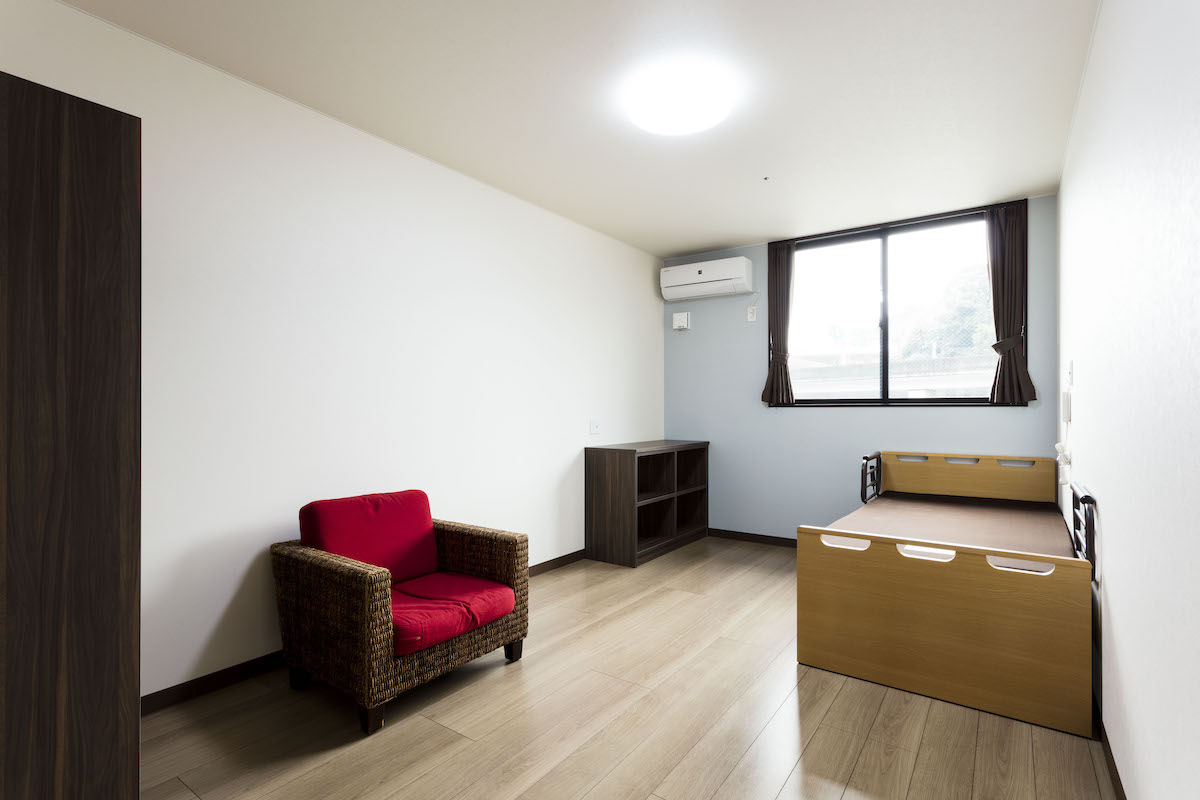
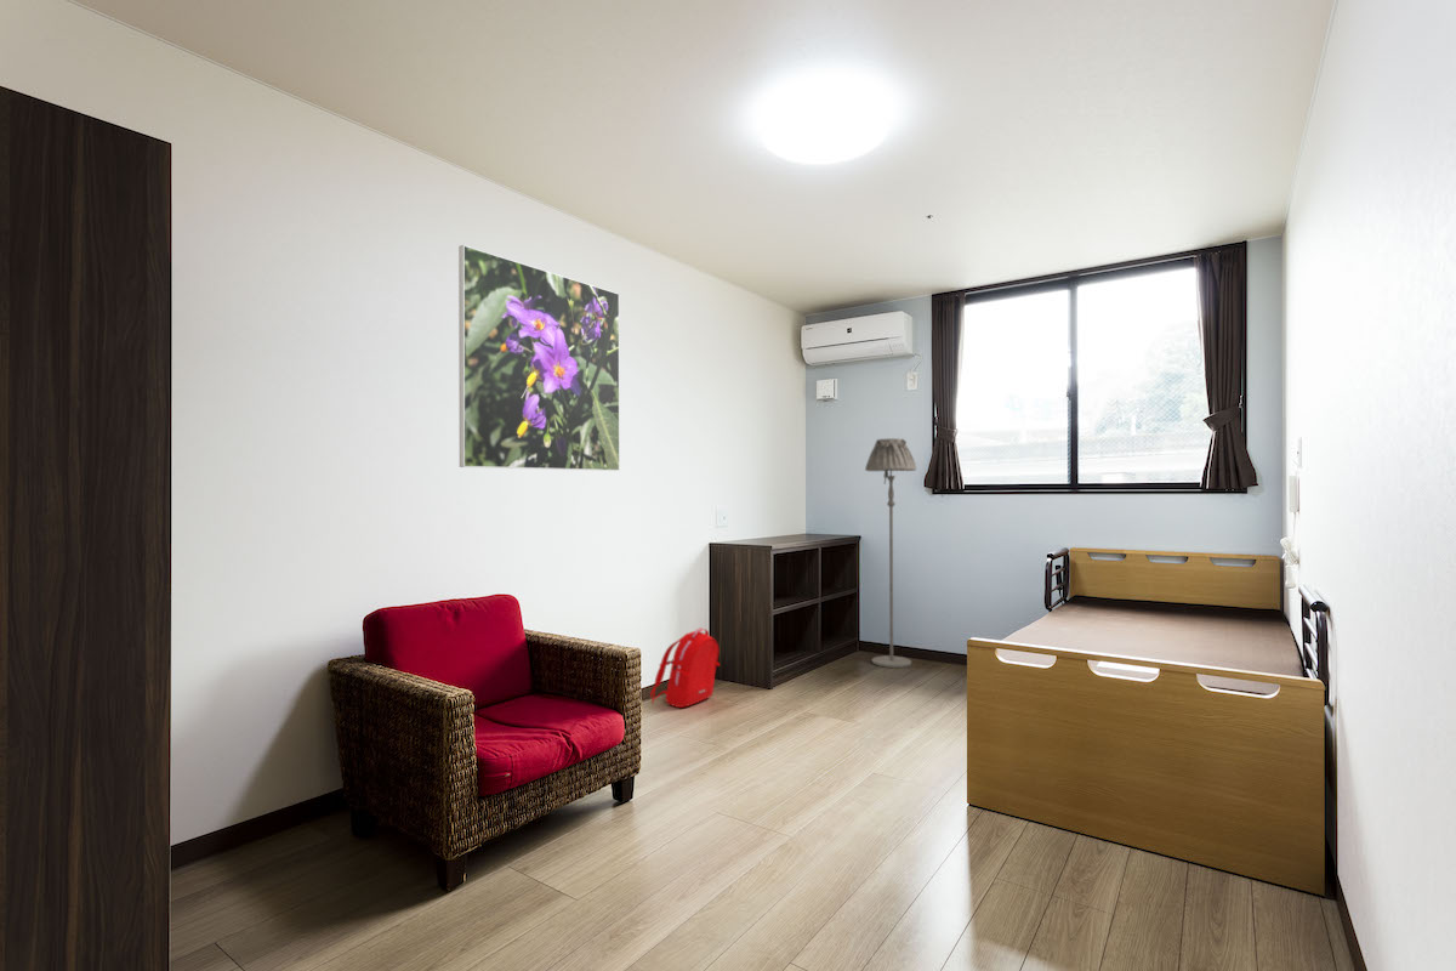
+ backpack [649,626,721,709]
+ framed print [457,244,621,472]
+ floor lamp [864,437,917,669]
